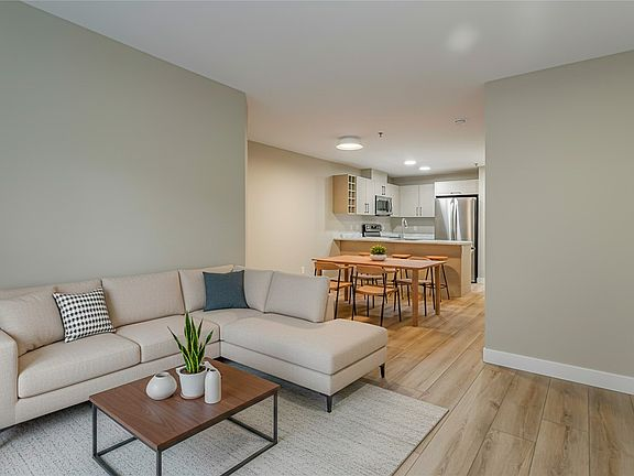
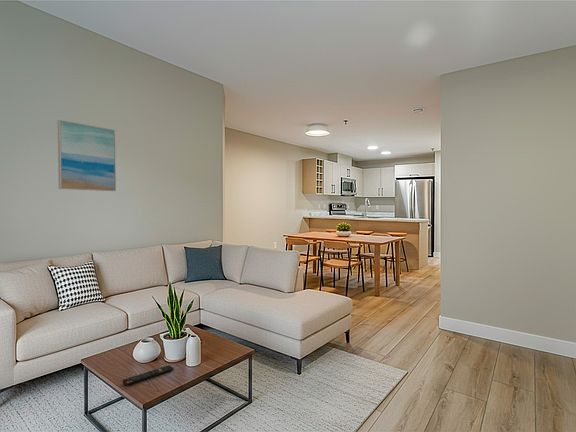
+ remote control [122,364,174,387]
+ wall art [57,119,117,192]
